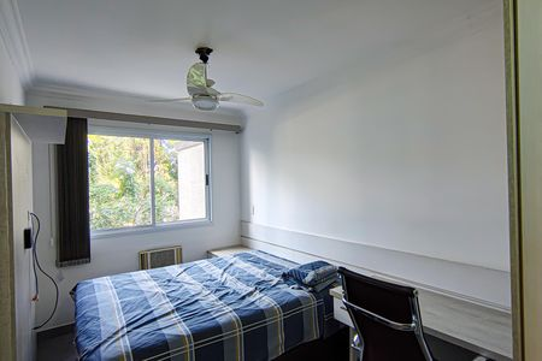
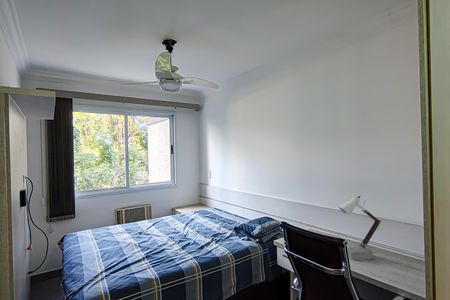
+ desk lamp [338,195,382,261]
